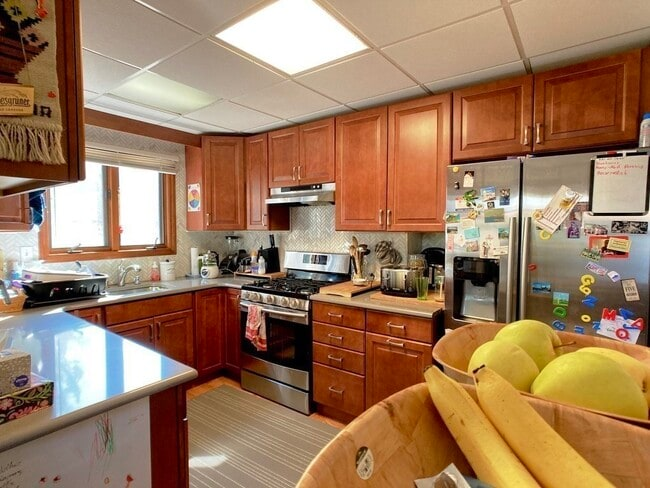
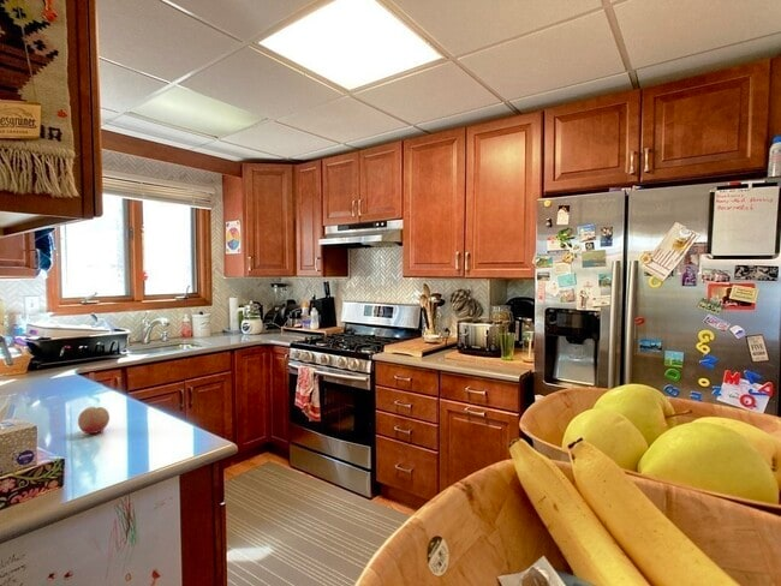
+ fruit [77,406,111,435]
